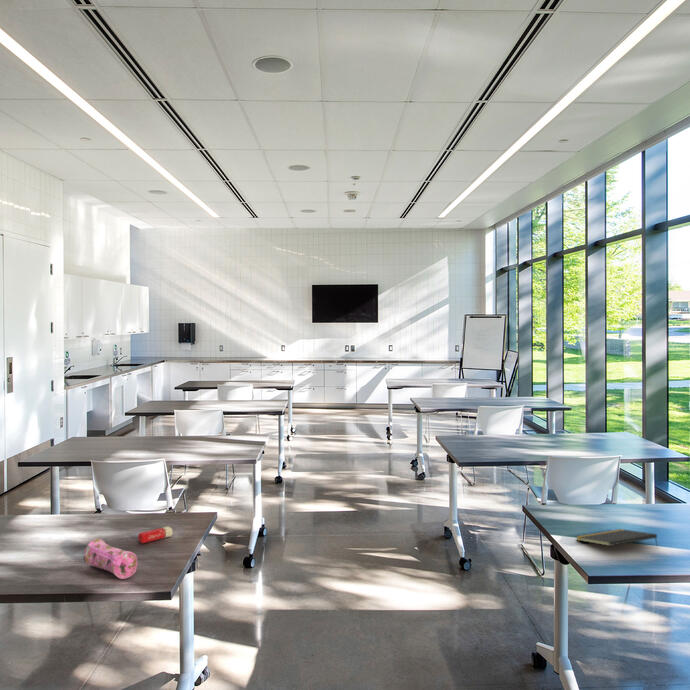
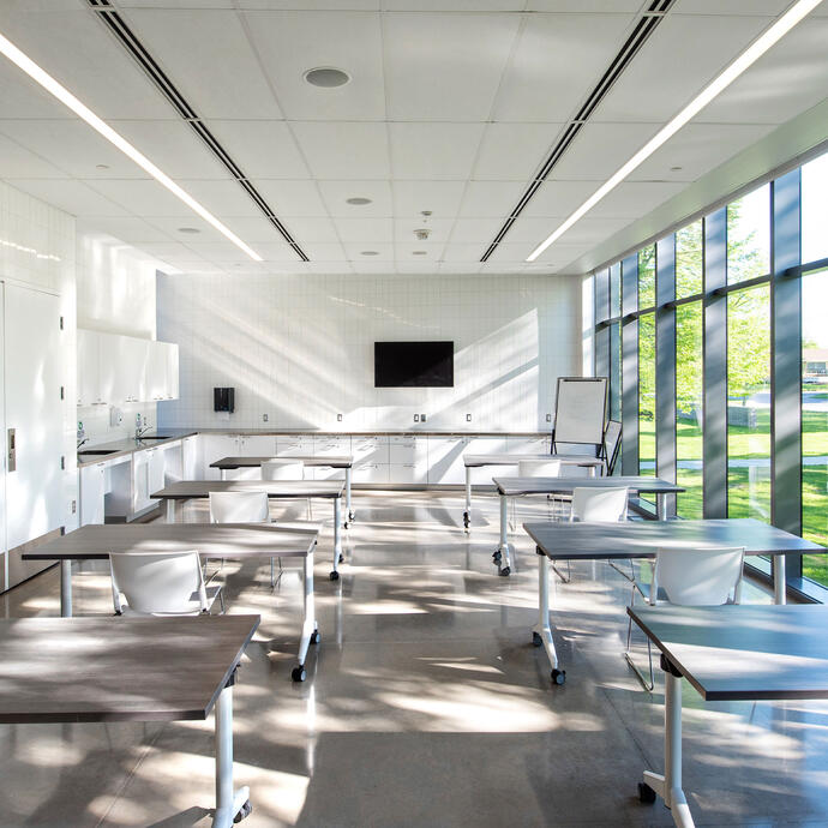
- pencil case [82,538,138,580]
- notepad [574,528,659,547]
- eraser [137,526,173,544]
